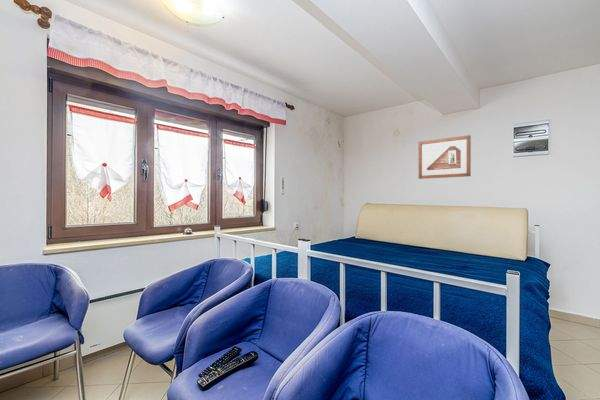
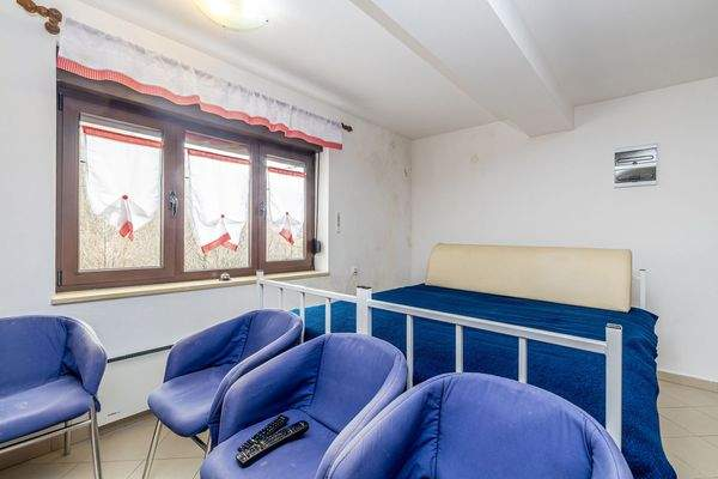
- picture frame [418,134,472,180]
